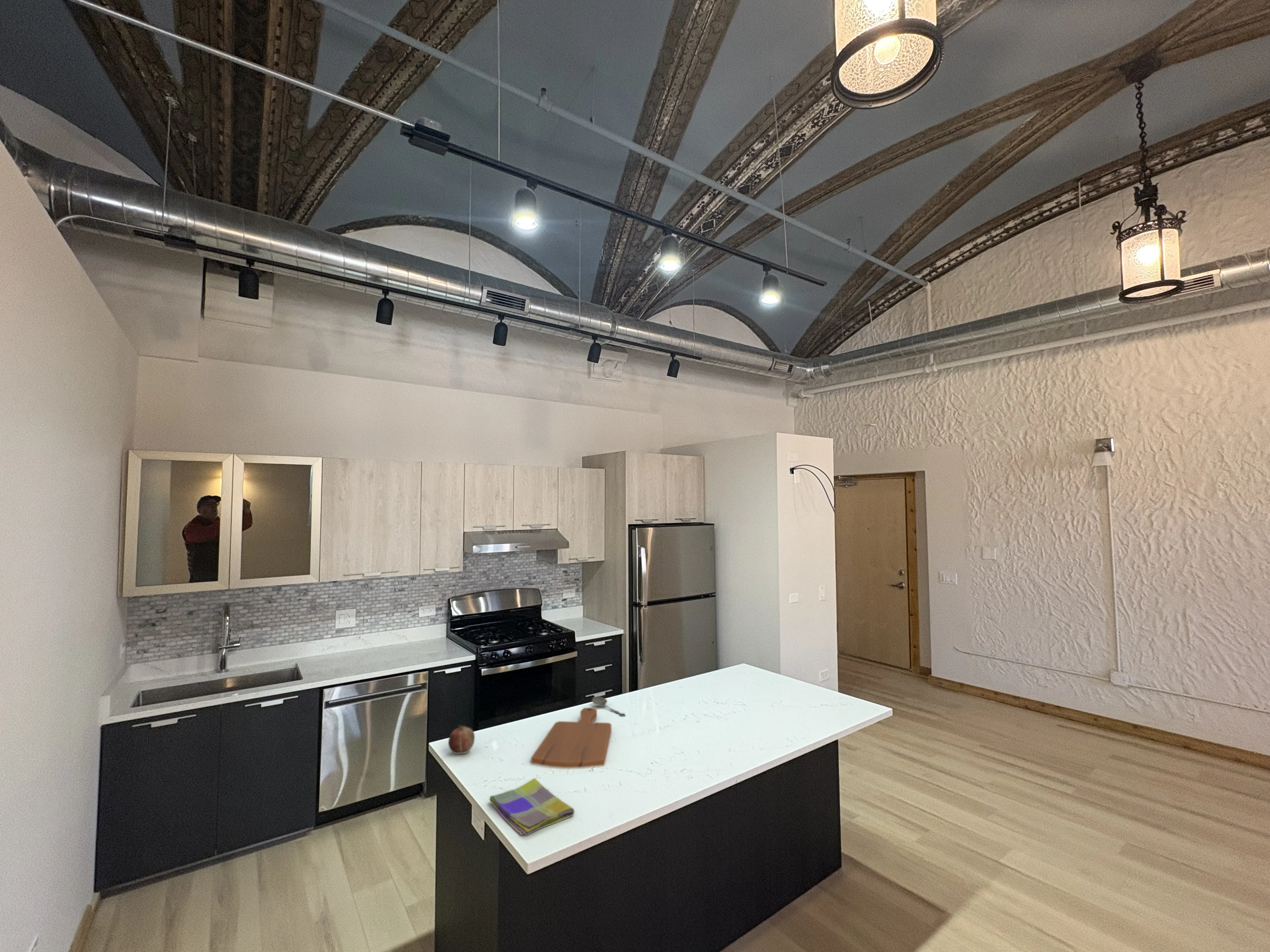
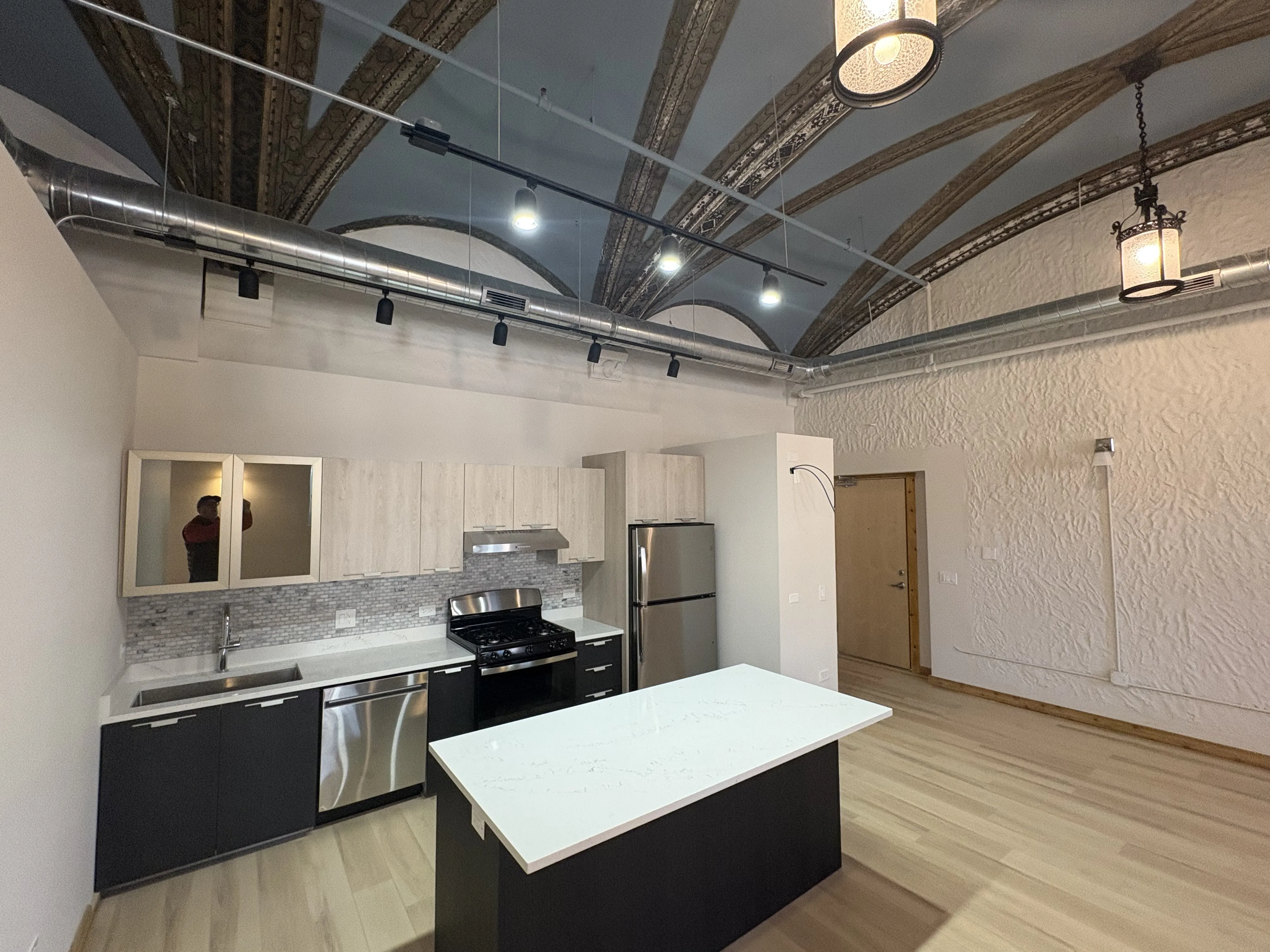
- cutting board [531,707,612,768]
- fruit [448,725,475,754]
- spoon [592,696,626,717]
- dish towel [489,778,575,835]
